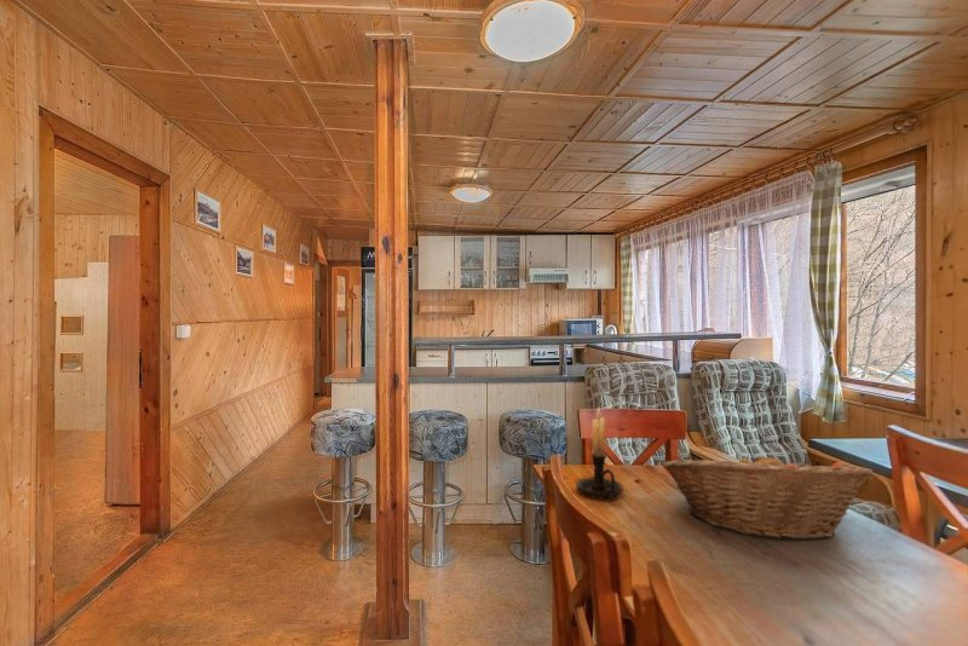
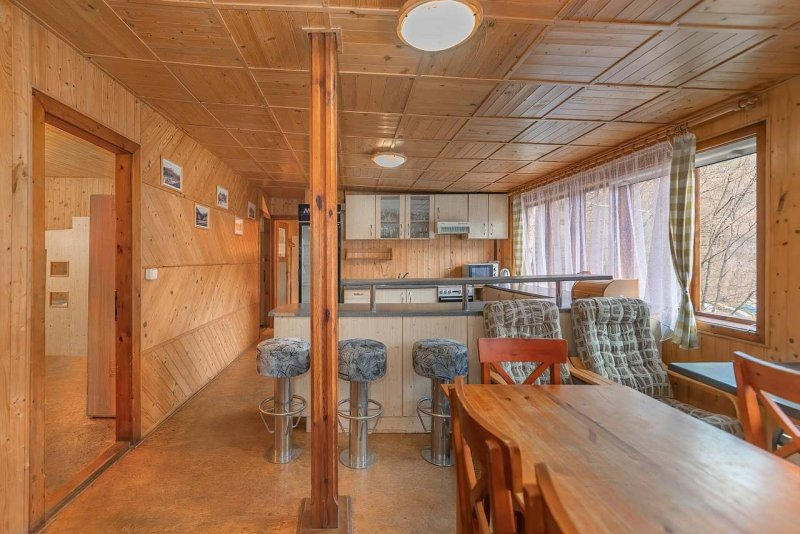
- fruit basket [661,448,874,541]
- candle holder [575,406,624,503]
